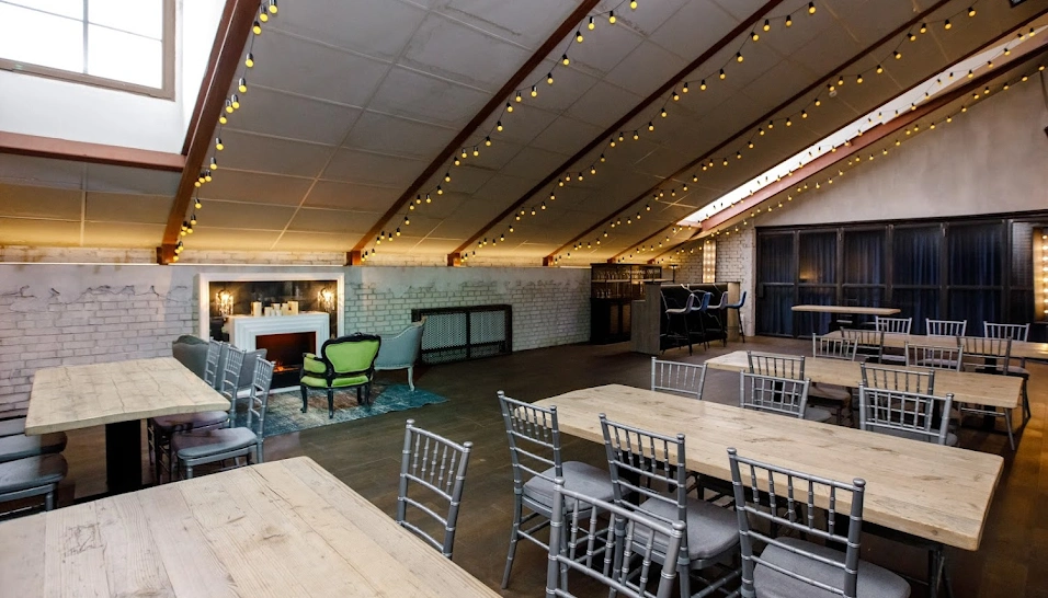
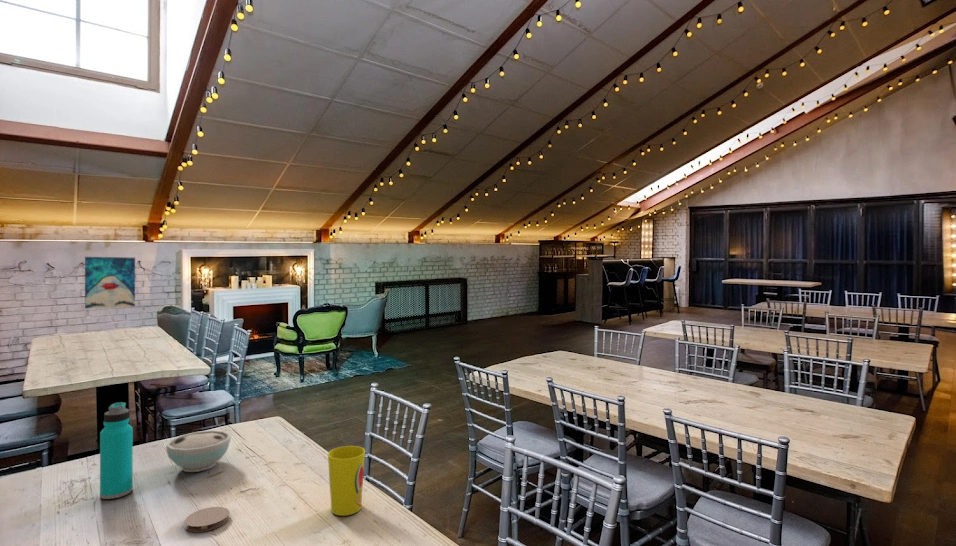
+ wall art [84,256,136,310]
+ bowl [165,429,232,473]
+ cup [327,445,366,517]
+ coaster [184,506,230,533]
+ water bottle [99,401,134,500]
